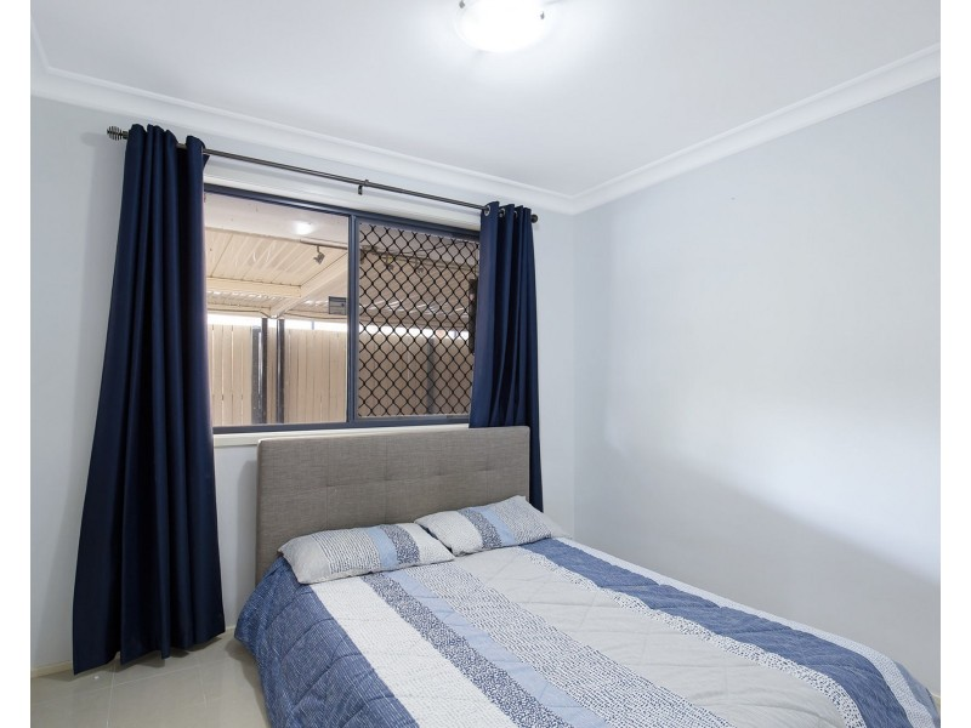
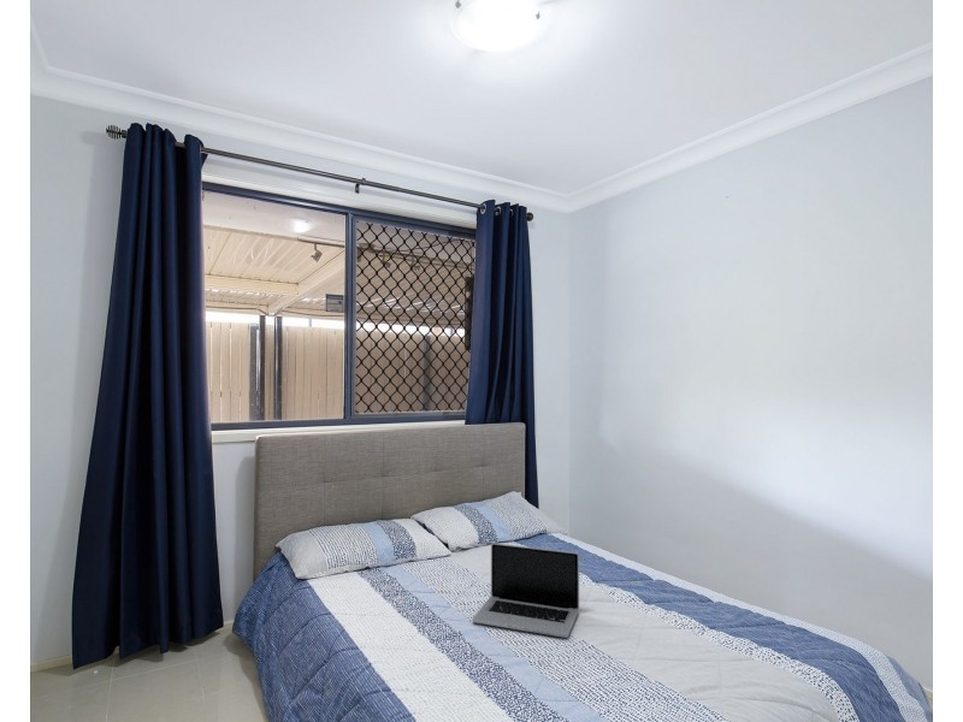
+ laptop [471,542,580,639]
